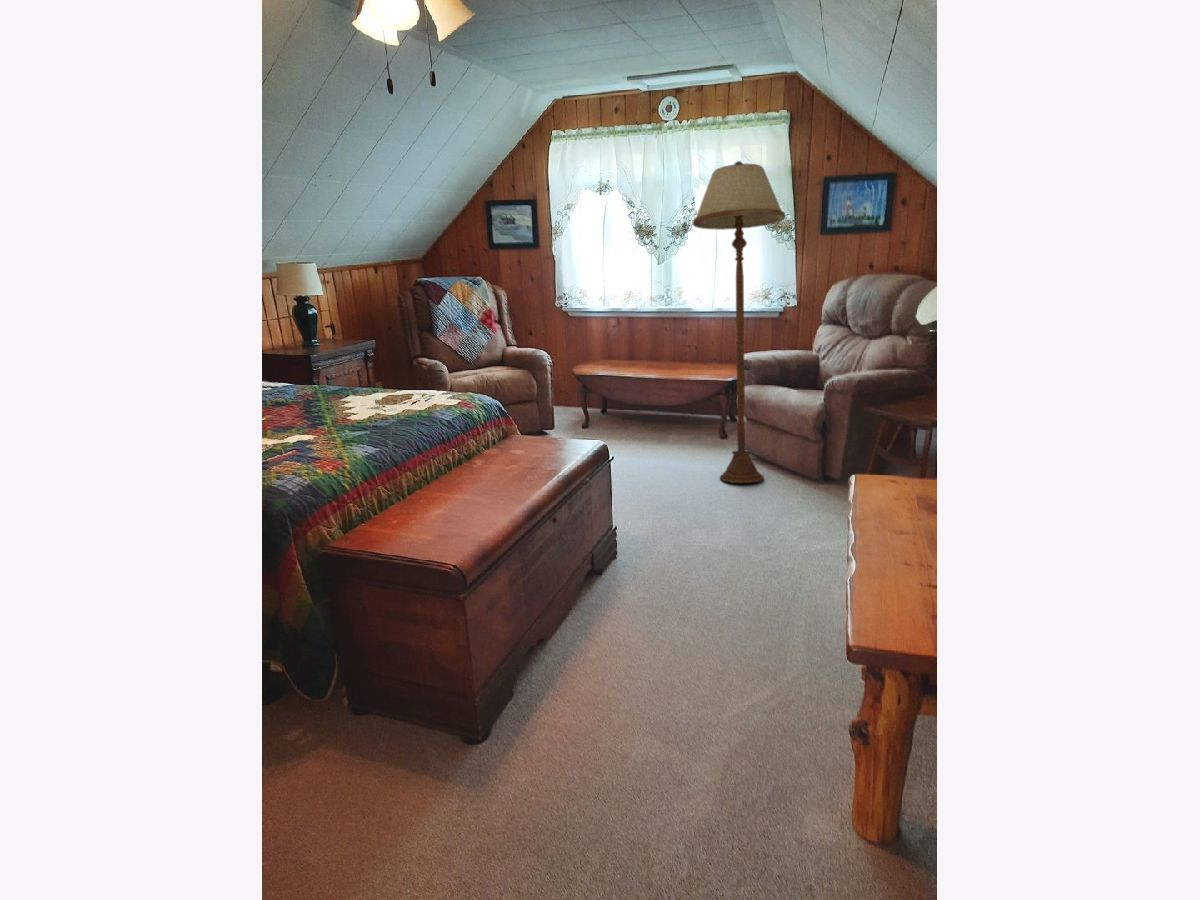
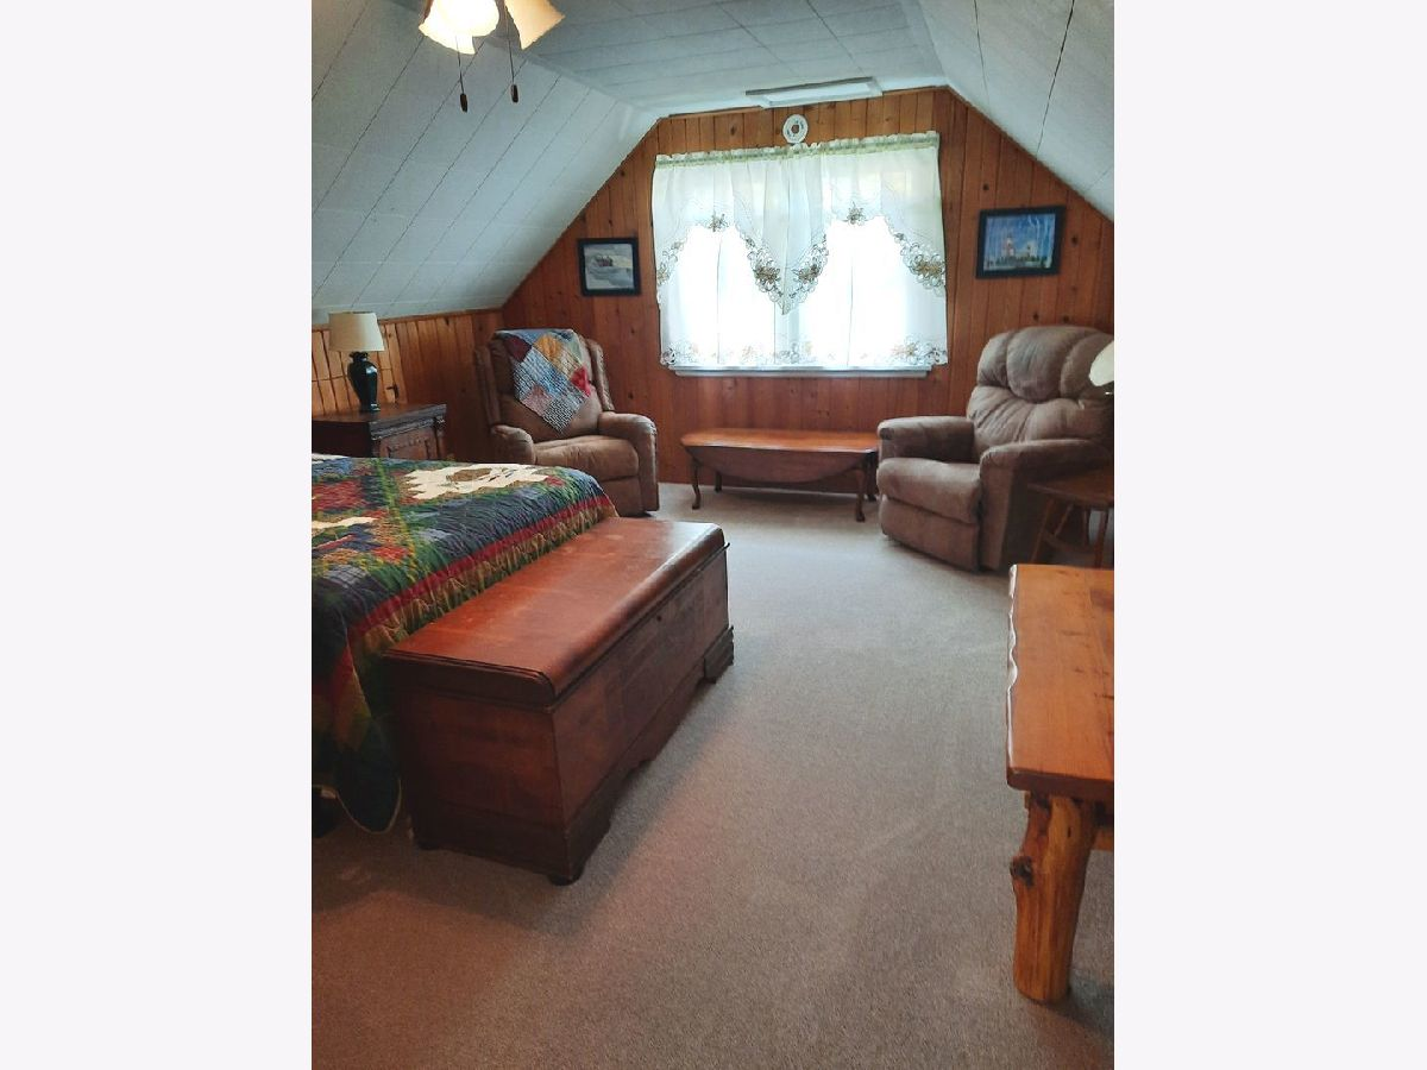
- floor lamp [692,160,786,484]
